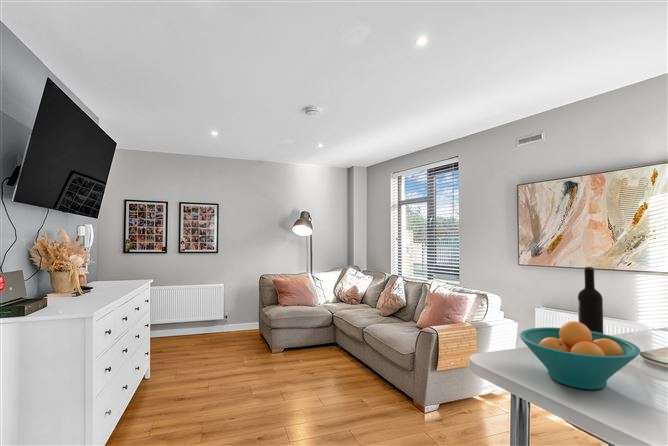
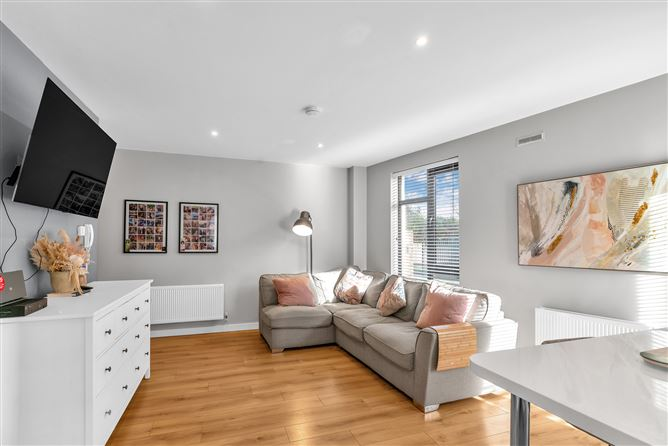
- fruit bowl [519,320,642,390]
- wine bottle [577,266,605,334]
